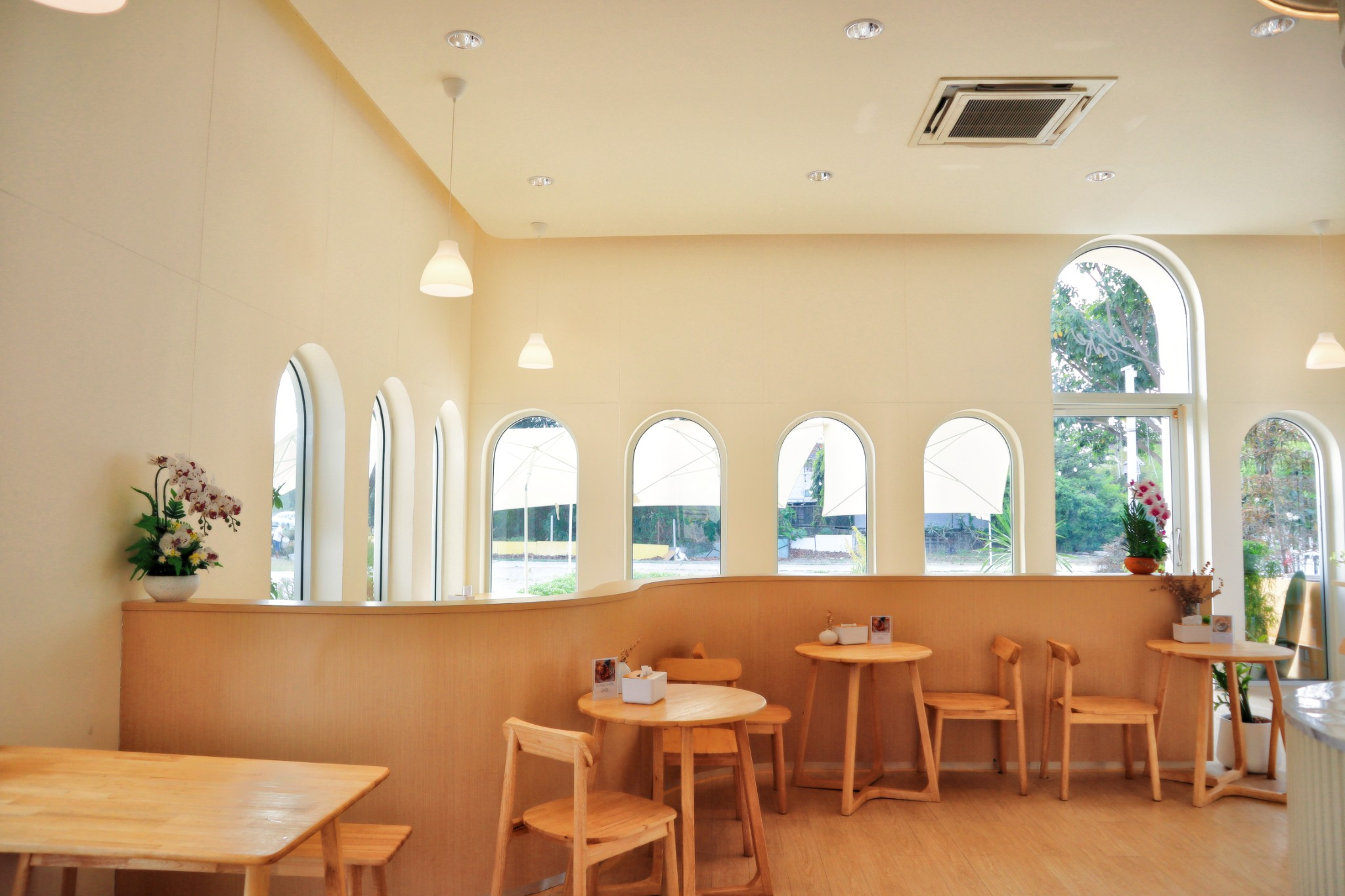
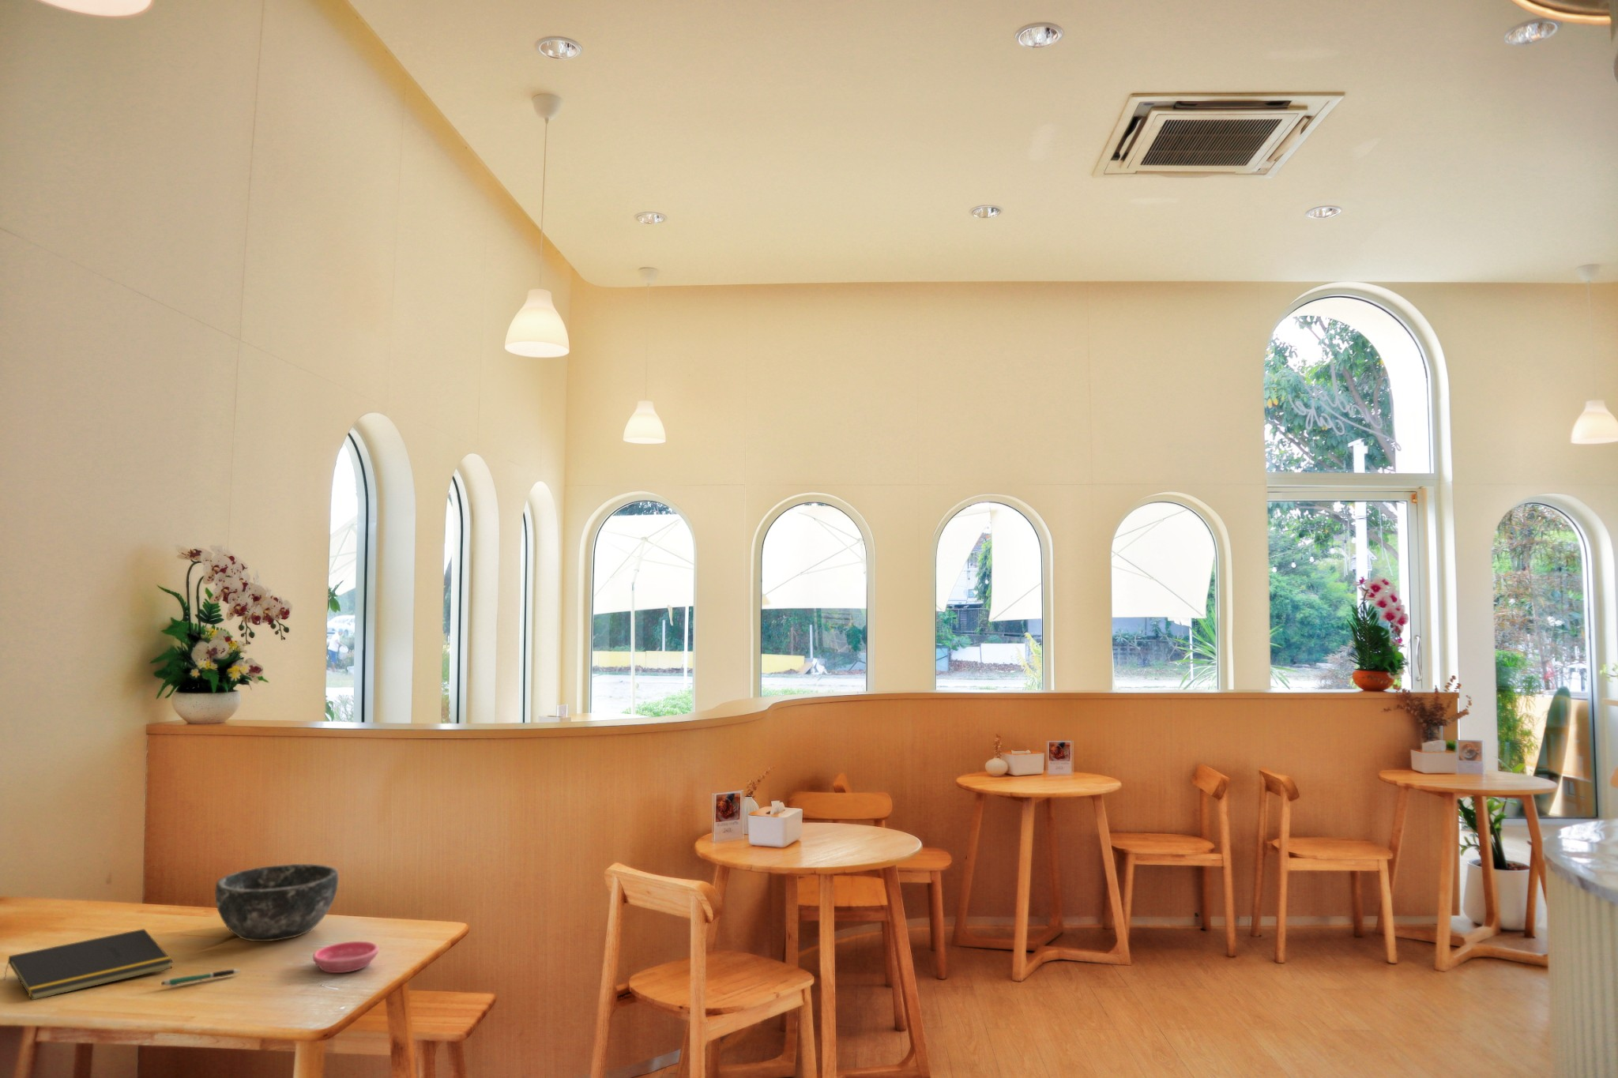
+ bowl [214,863,339,942]
+ notepad [4,928,173,1001]
+ pen [160,969,242,988]
+ saucer [312,941,379,973]
